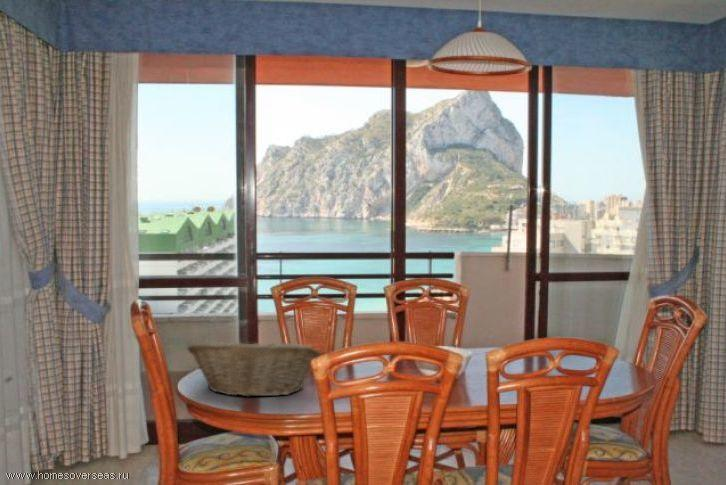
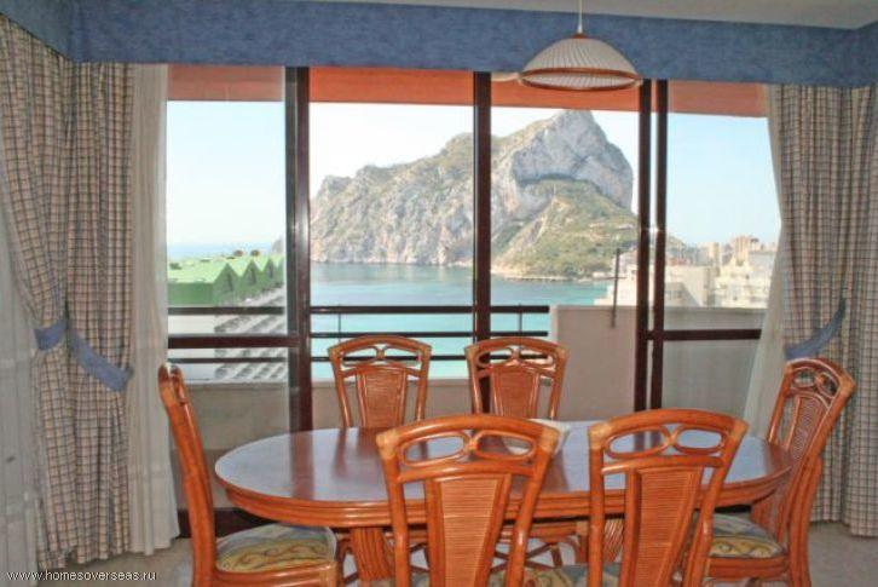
- fruit basket [186,336,321,398]
